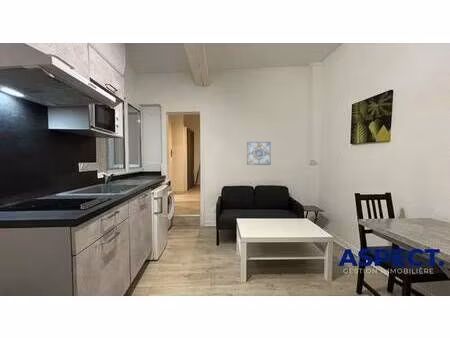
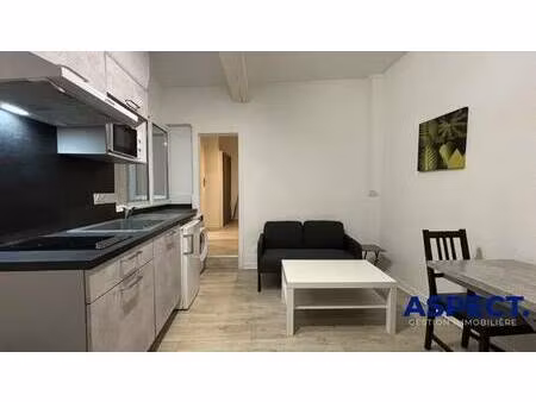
- wall art [246,140,272,166]
